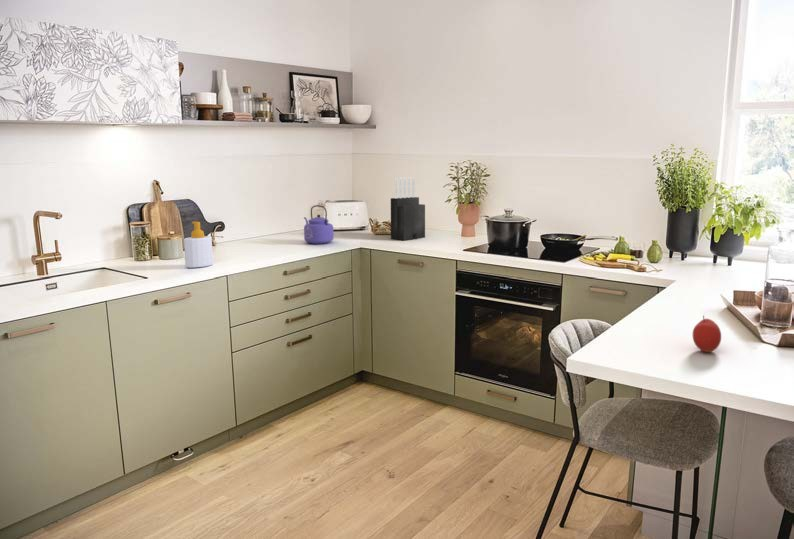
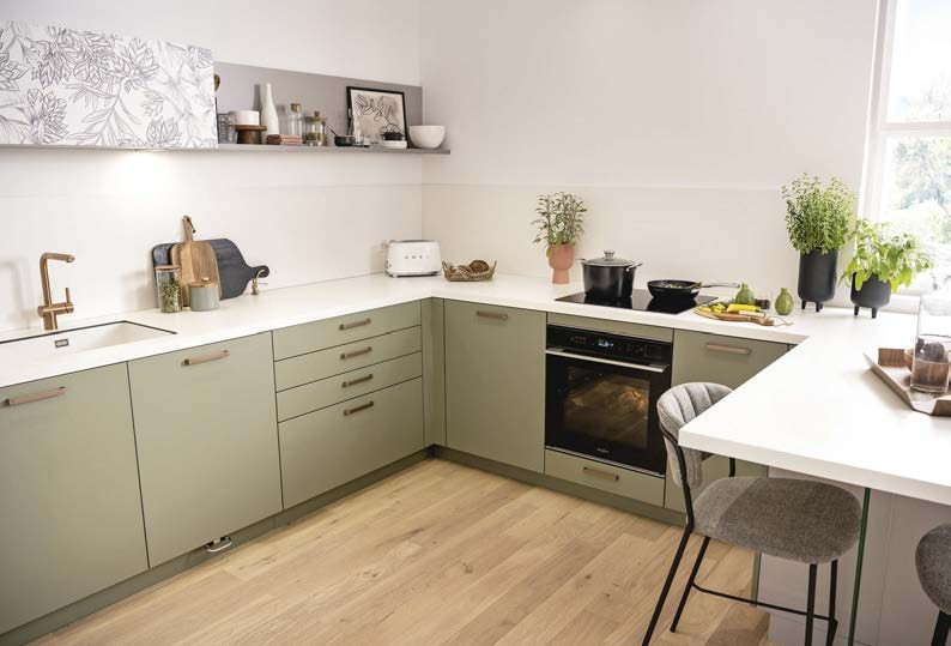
- fruit [692,314,722,353]
- kettle [303,204,335,245]
- knife block [390,176,426,241]
- soap bottle [183,221,214,269]
